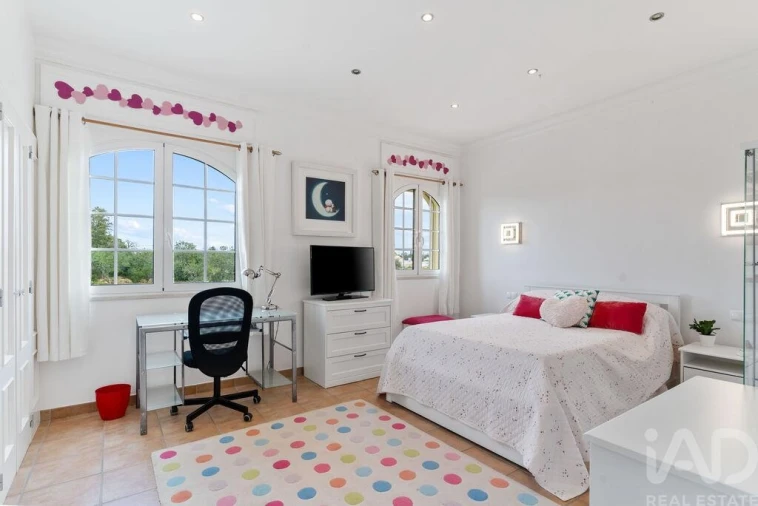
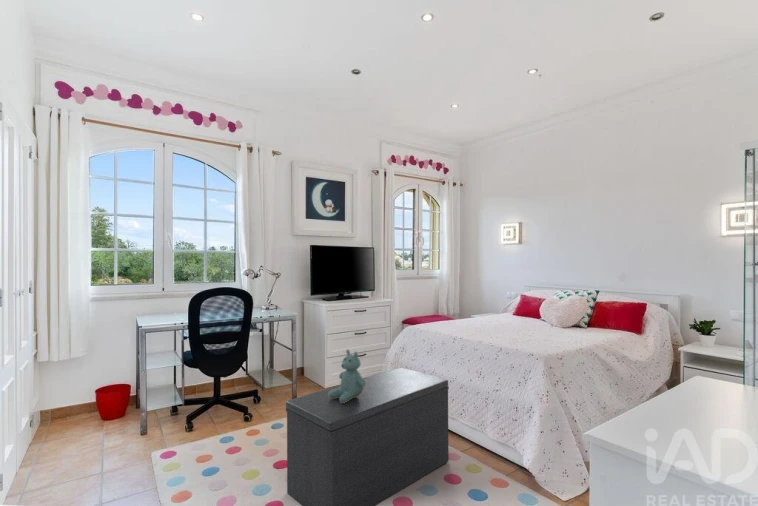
+ bench [285,367,450,506]
+ stuffed bear [328,349,366,403]
